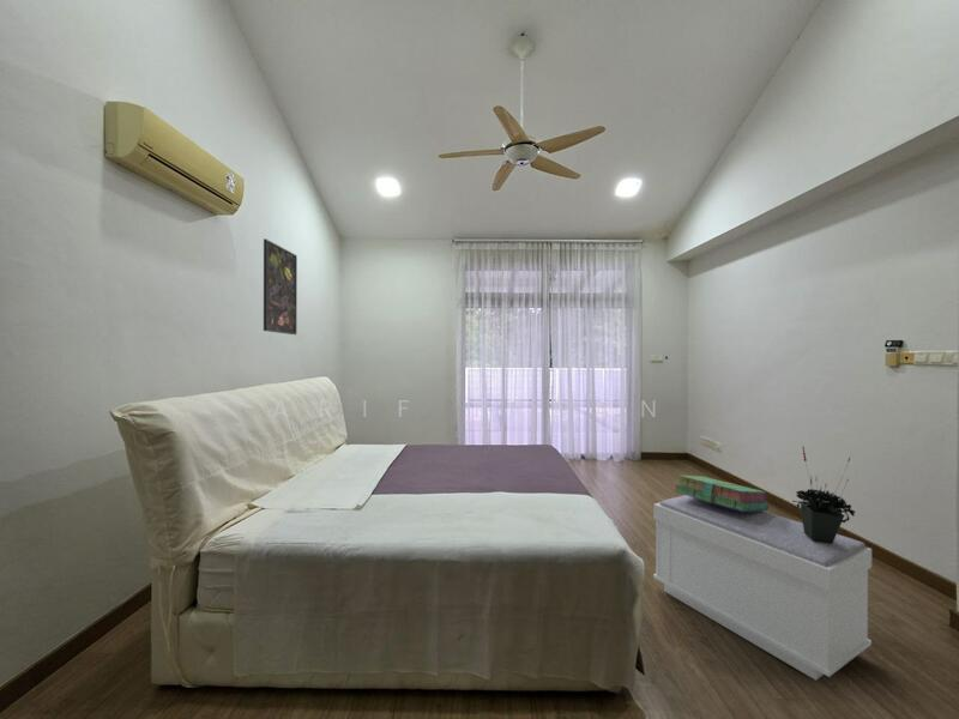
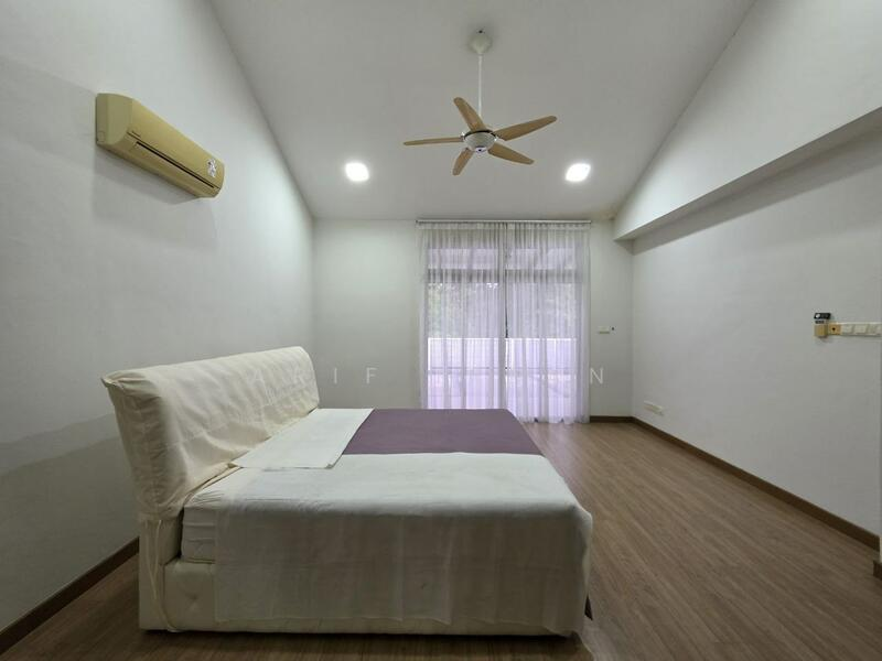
- bench [652,495,873,682]
- potted plant [791,446,857,544]
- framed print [263,237,298,336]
- stack of books [674,475,770,512]
